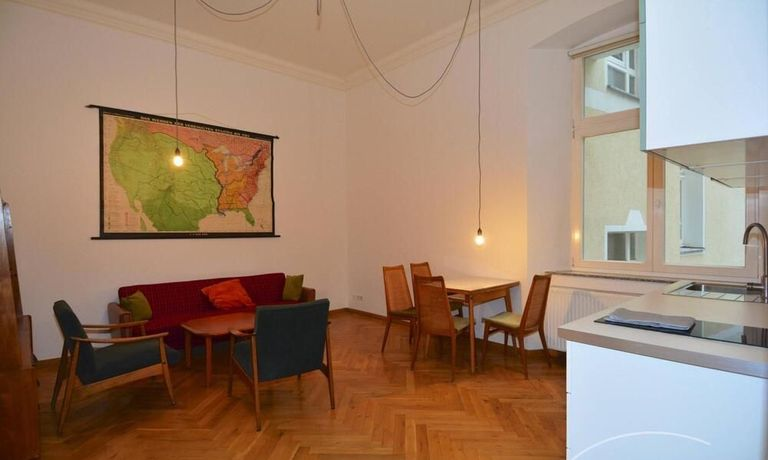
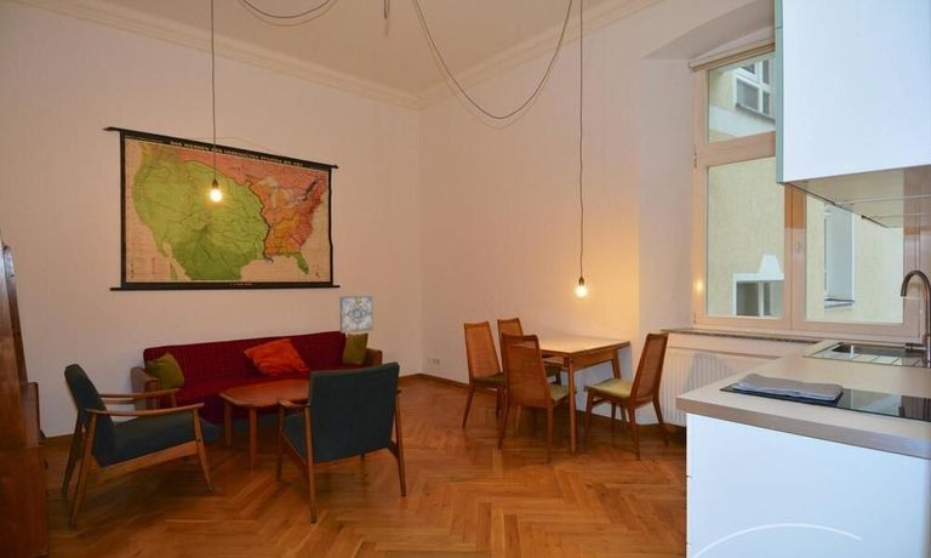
+ wall art [338,295,373,334]
